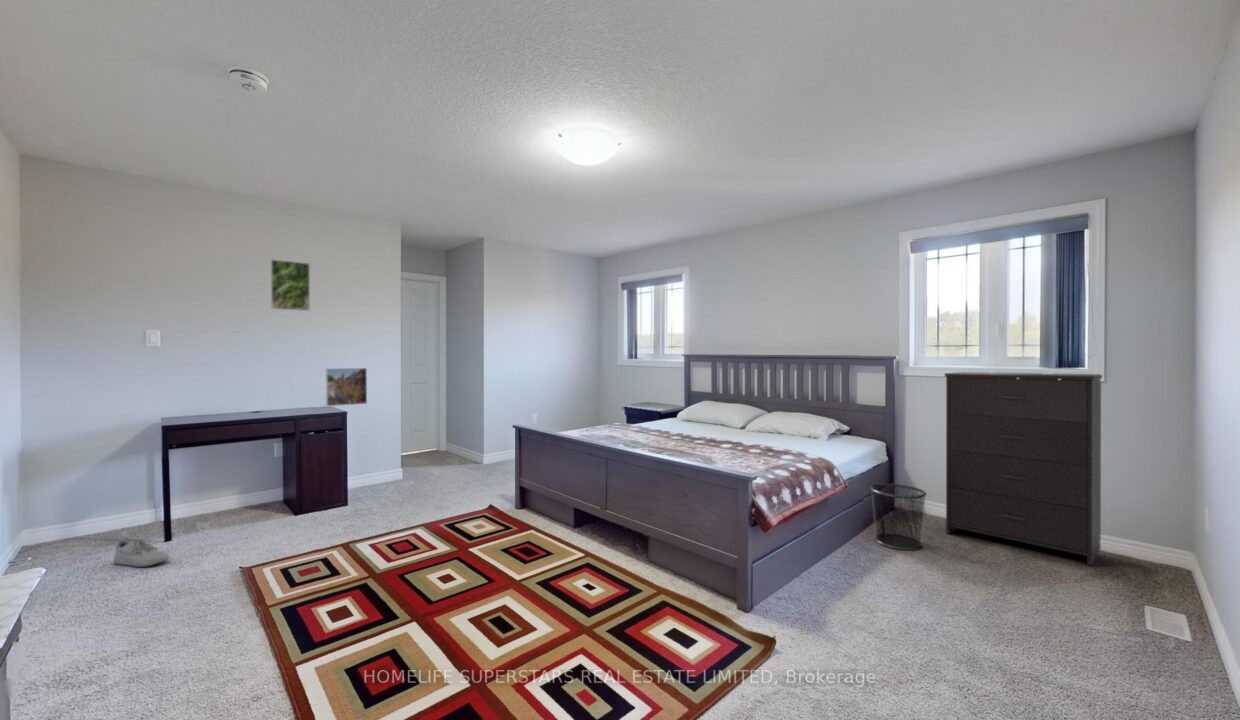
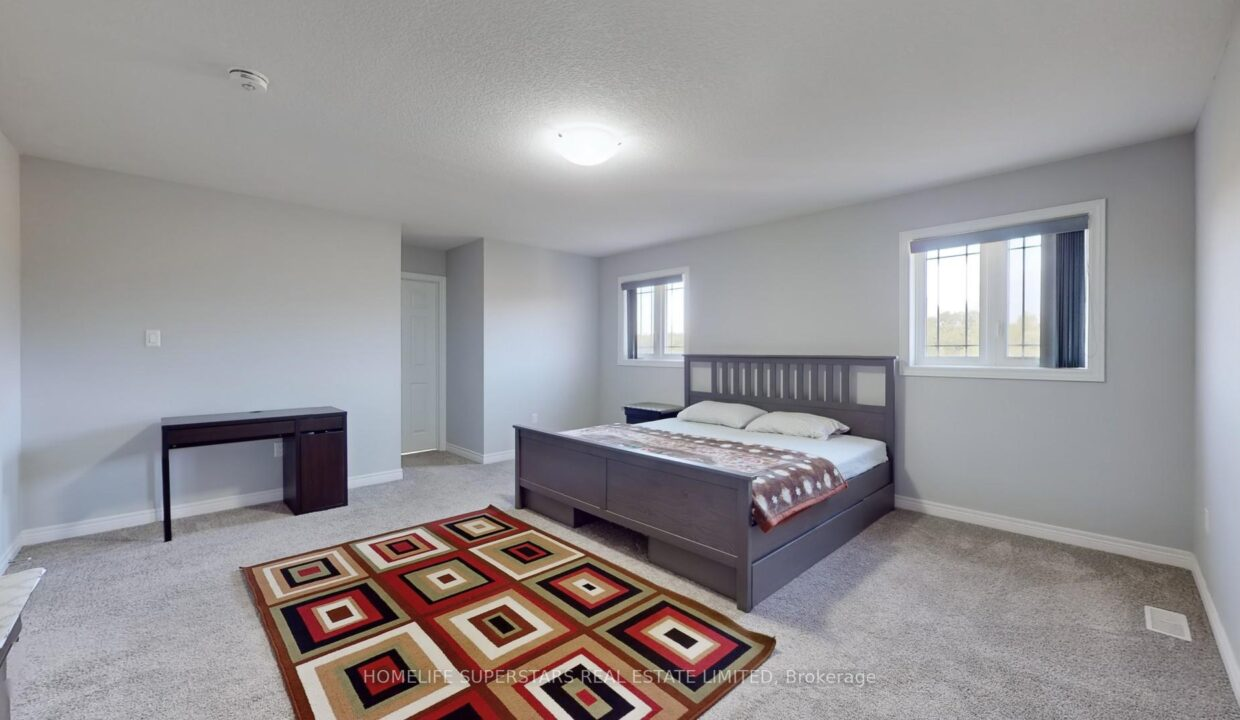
- dresser [944,371,1103,567]
- waste bin [869,483,928,551]
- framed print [325,367,368,407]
- shoe [113,538,170,568]
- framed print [270,258,311,312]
